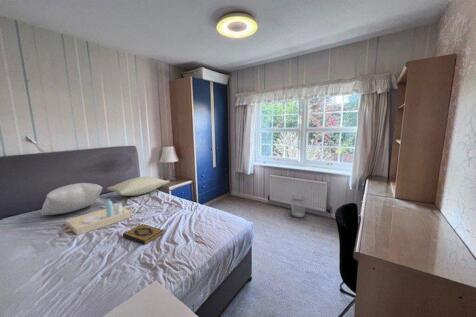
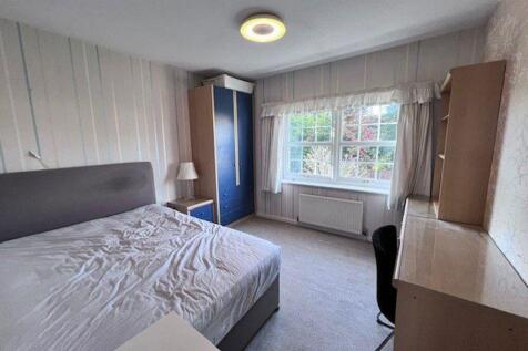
- pillow [40,182,104,216]
- hardback book [122,223,164,245]
- wastebasket [290,194,308,218]
- pillow [106,175,171,197]
- serving tray [60,198,133,236]
